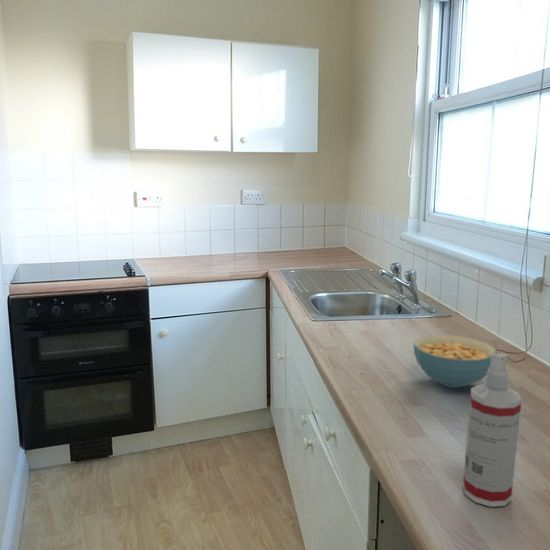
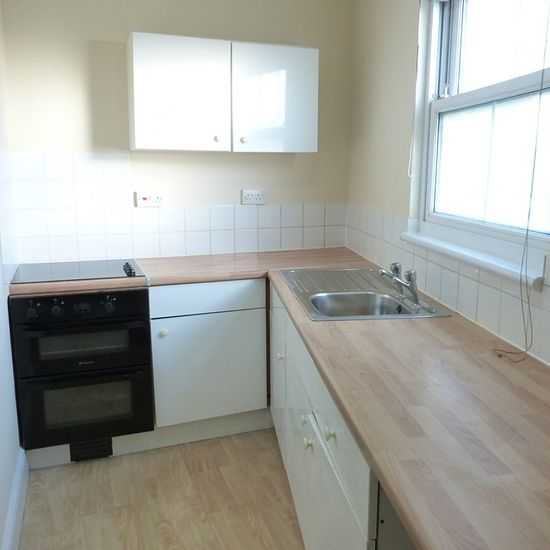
- cereal bowl [412,334,497,389]
- spray bottle [462,352,523,508]
